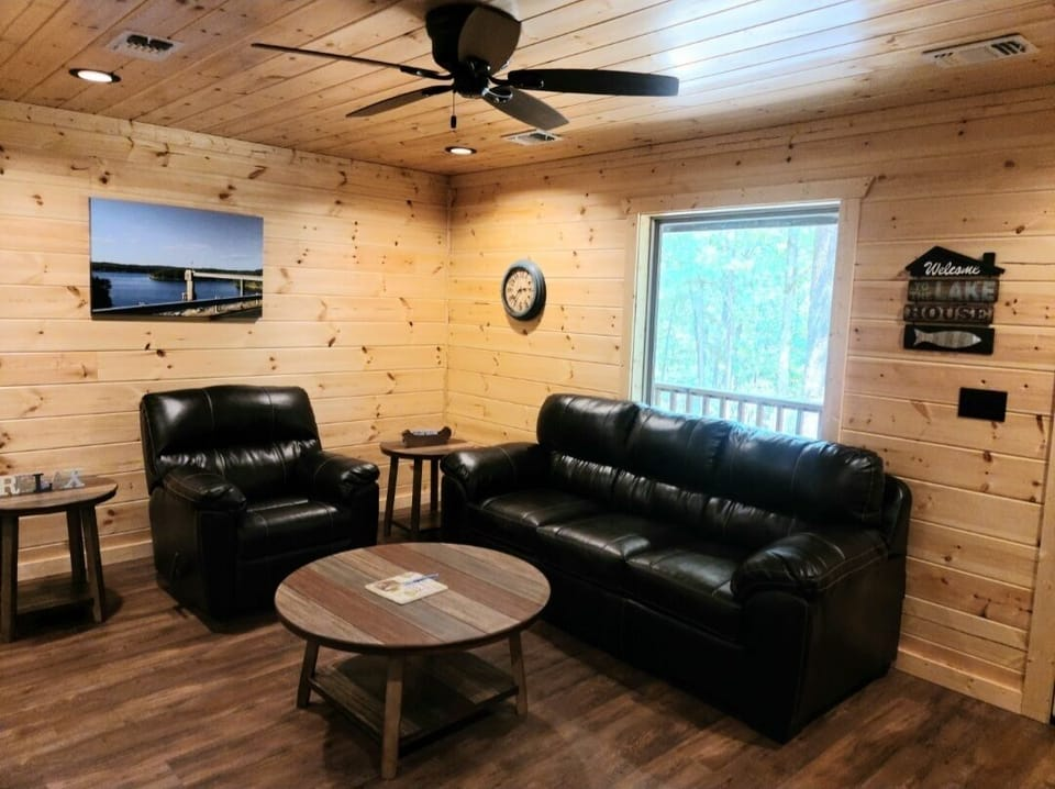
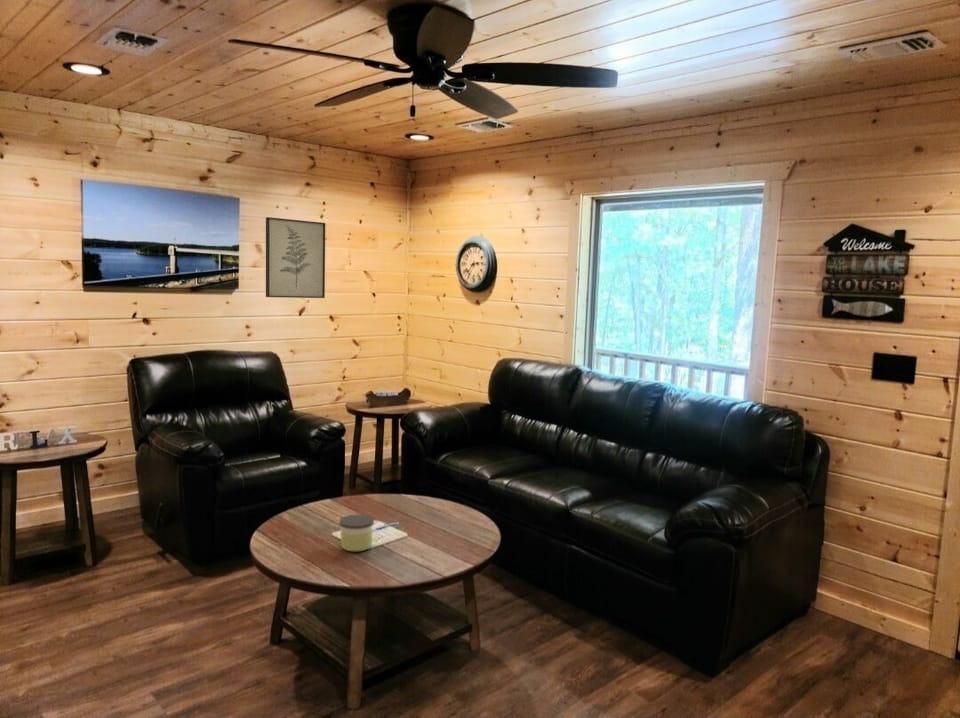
+ candle [339,514,375,552]
+ wall art [265,216,326,299]
